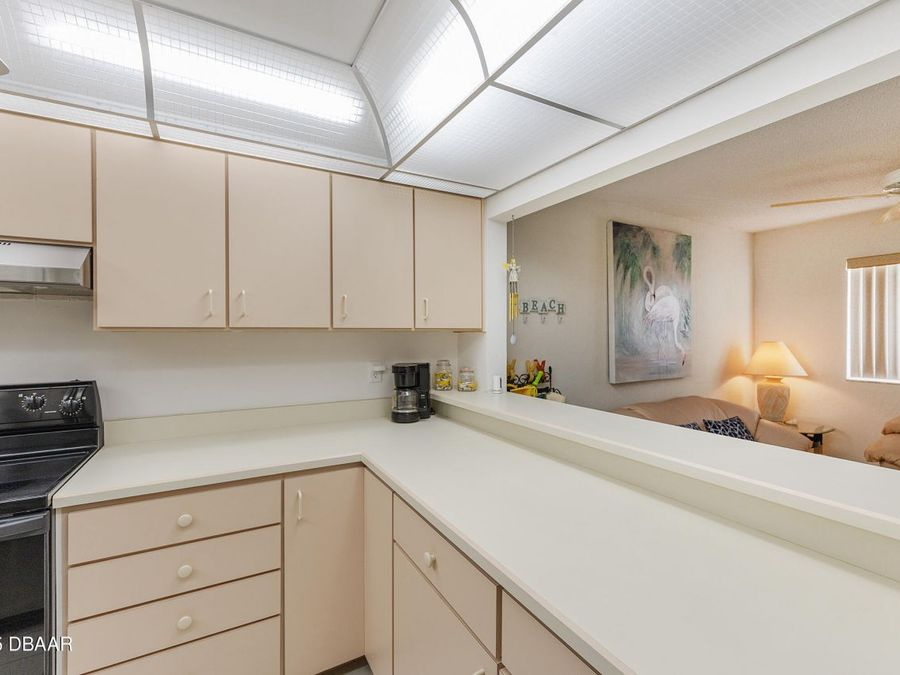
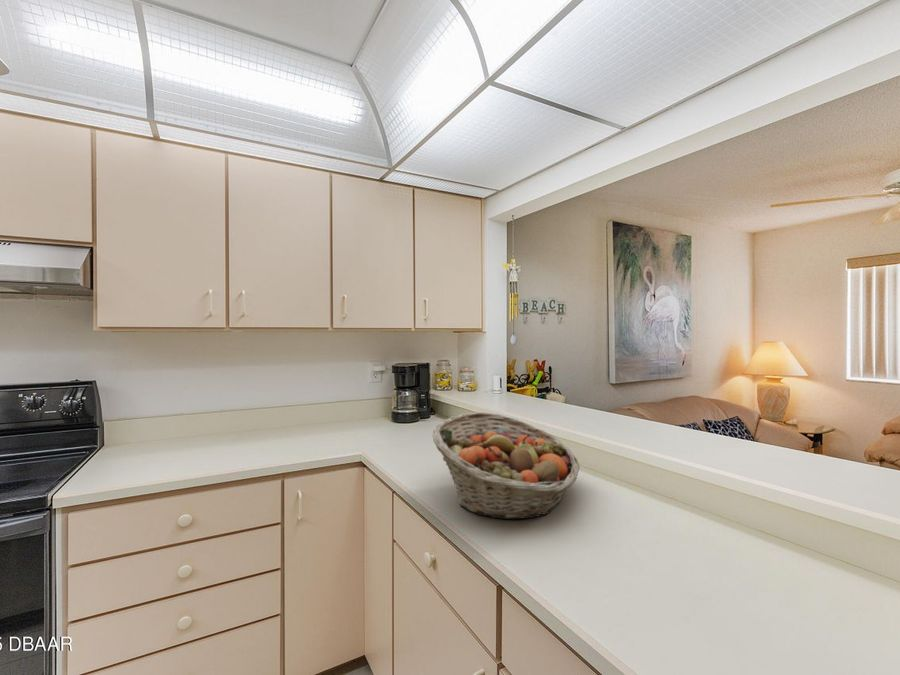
+ fruit basket [431,411,581,520]
